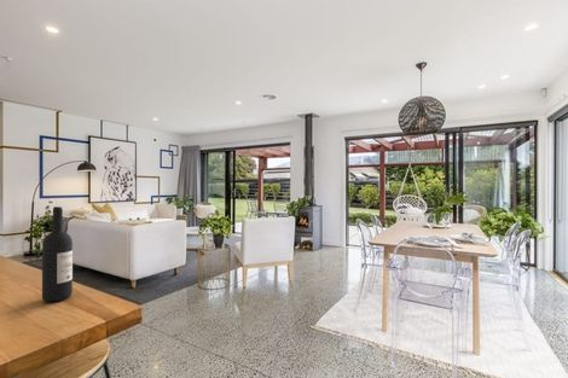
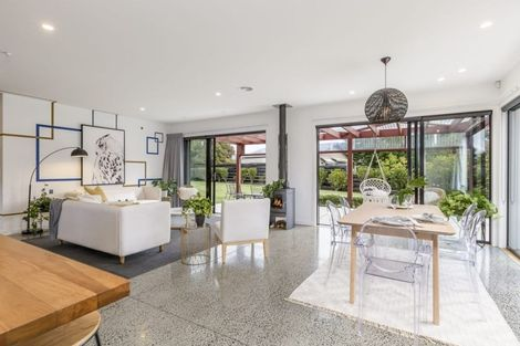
- wine bottle [41,205,74,303]
